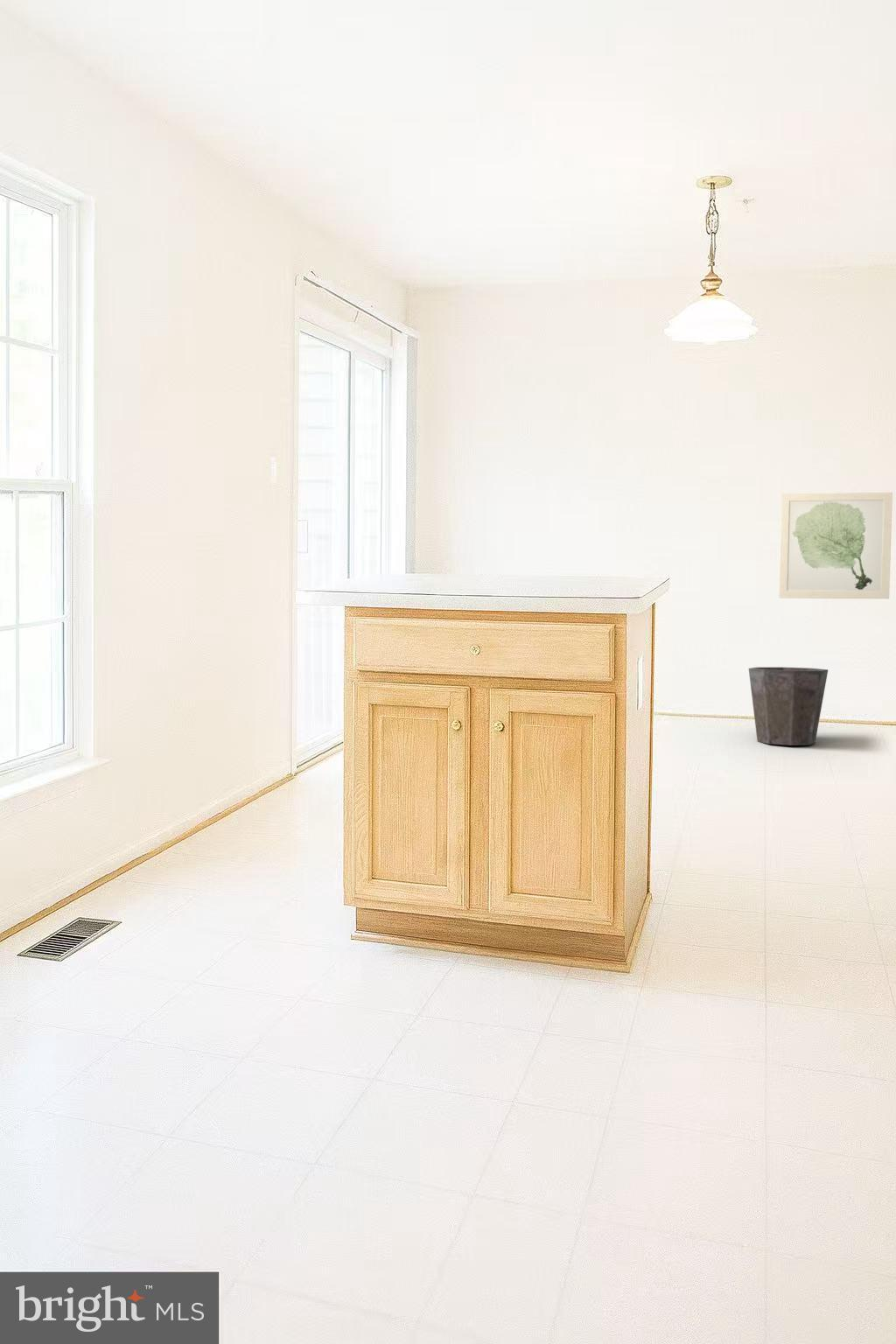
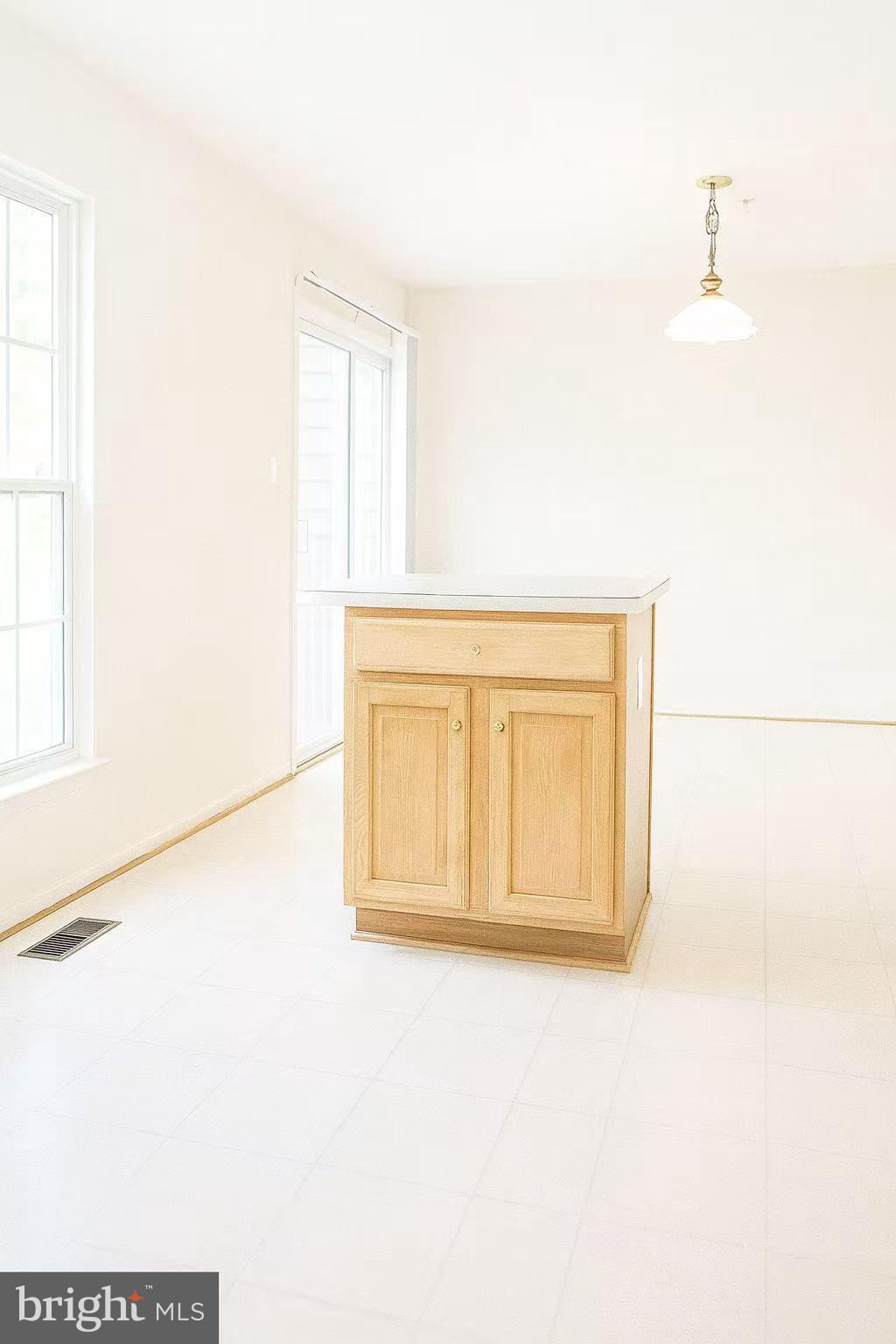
- wall art [778,492,893,600]
- waste bin [748,666,829,746]
